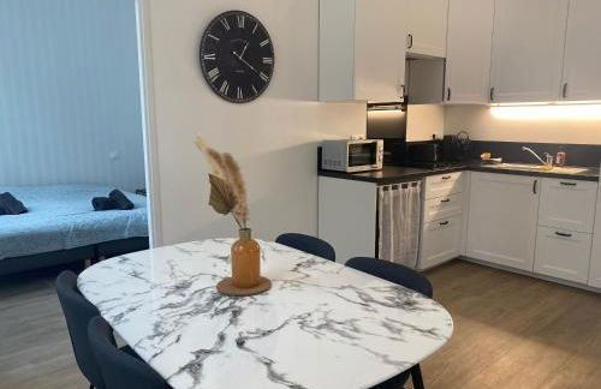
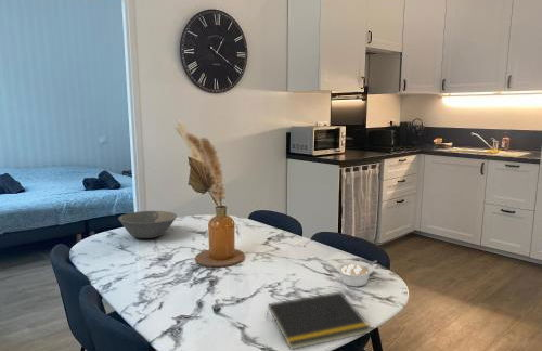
+ bowl [117,210,178,239]
+ notepad [266,290,373,351]
+ legume [336,260,378,287]
